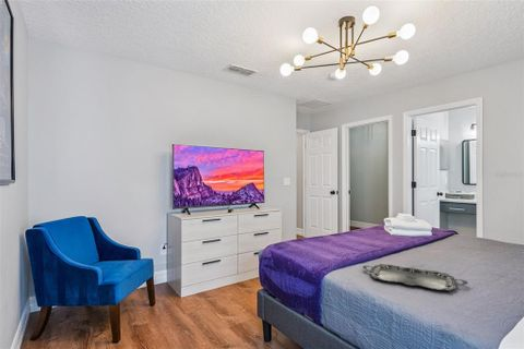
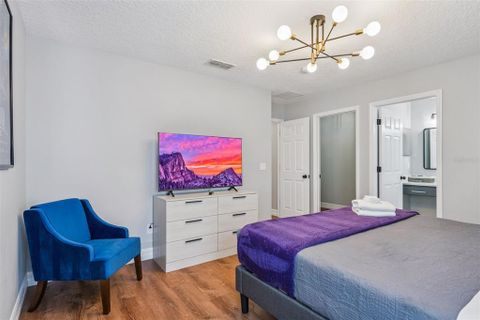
- serving tray [361,263,468,292]
